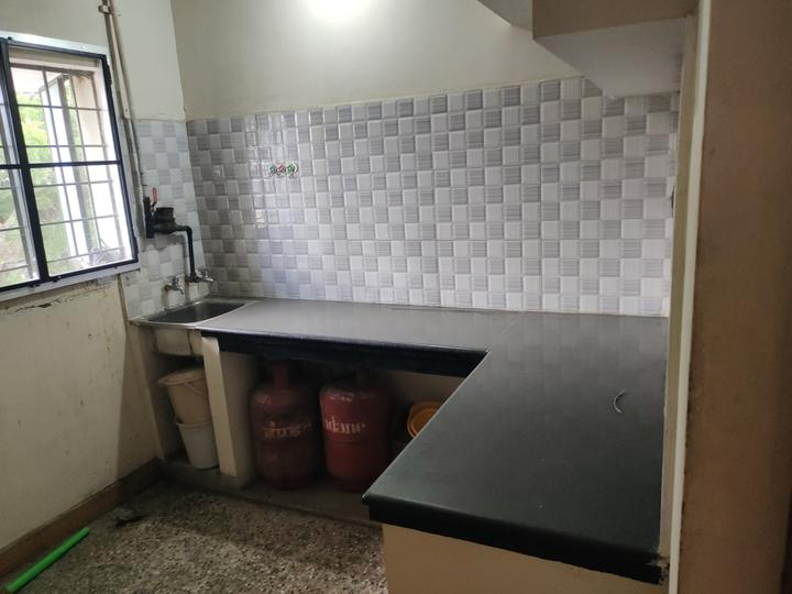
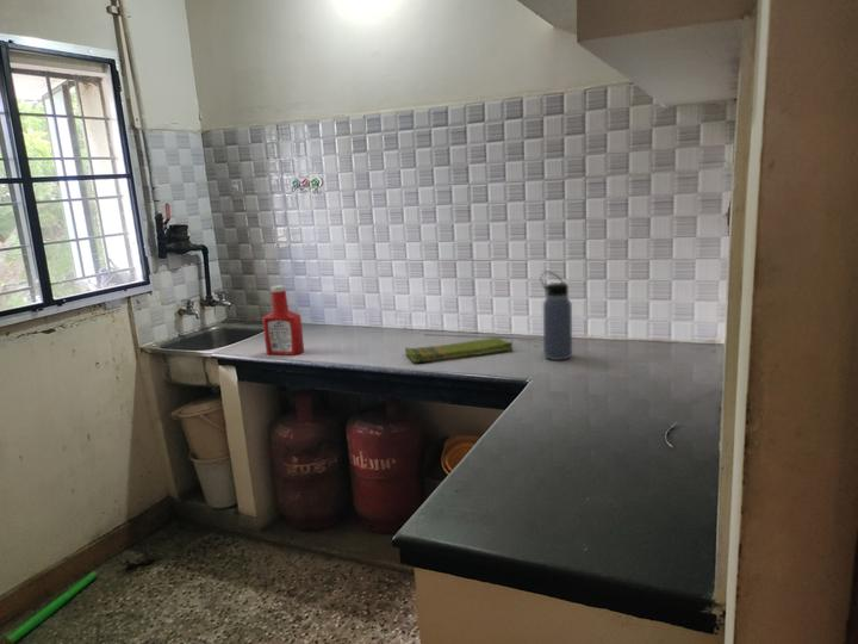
+ water bottle [540,271,573,361]
+ soap bottle [261,284,305,357]
+ dish towel [404,336,514,364]
